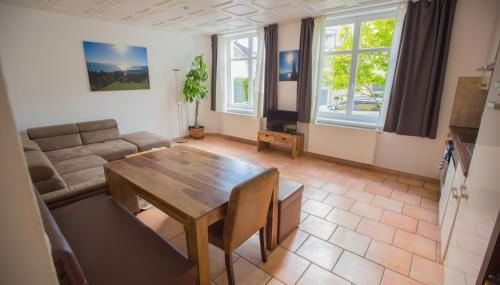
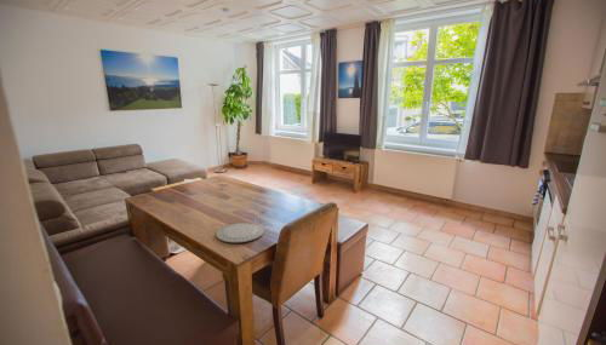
+ chinaware [215,222,265,243]
